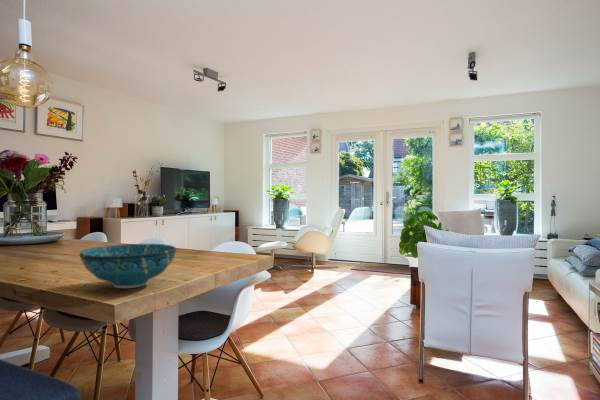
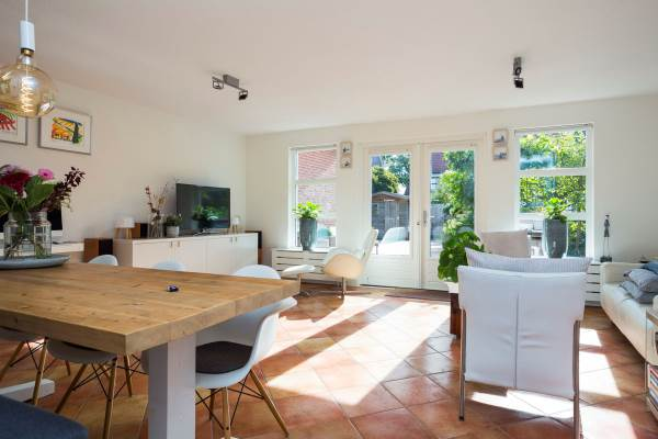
- decorative bowl [78,243,177,289]
